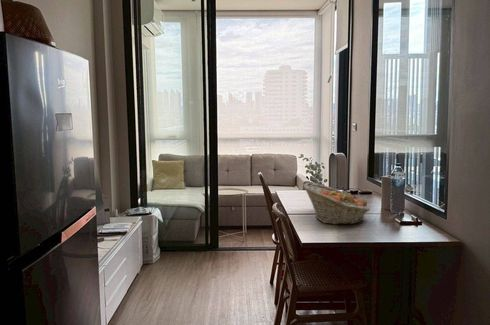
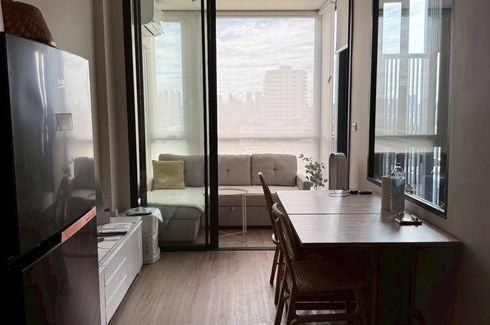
- fruit basket [302,182,371,226]
